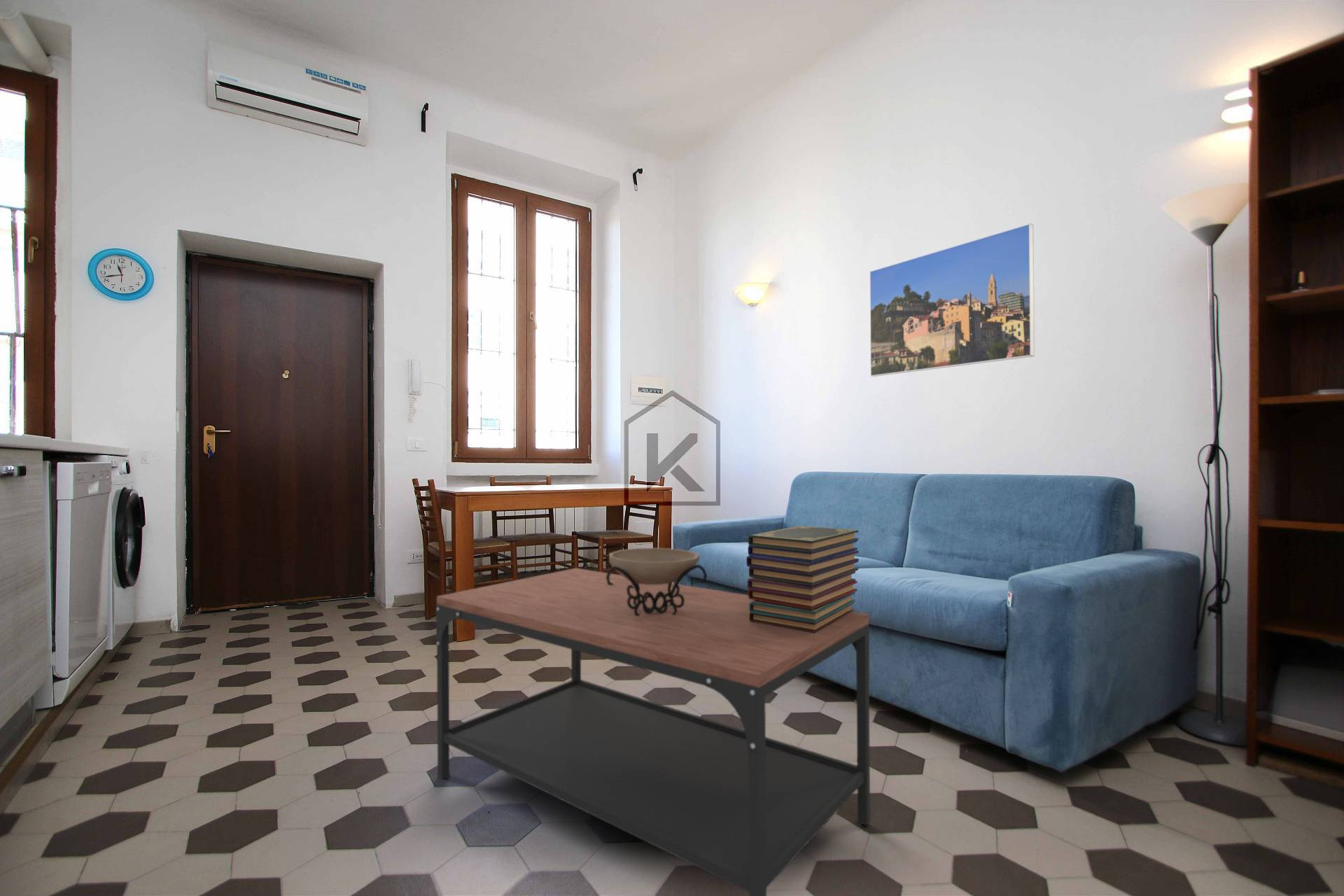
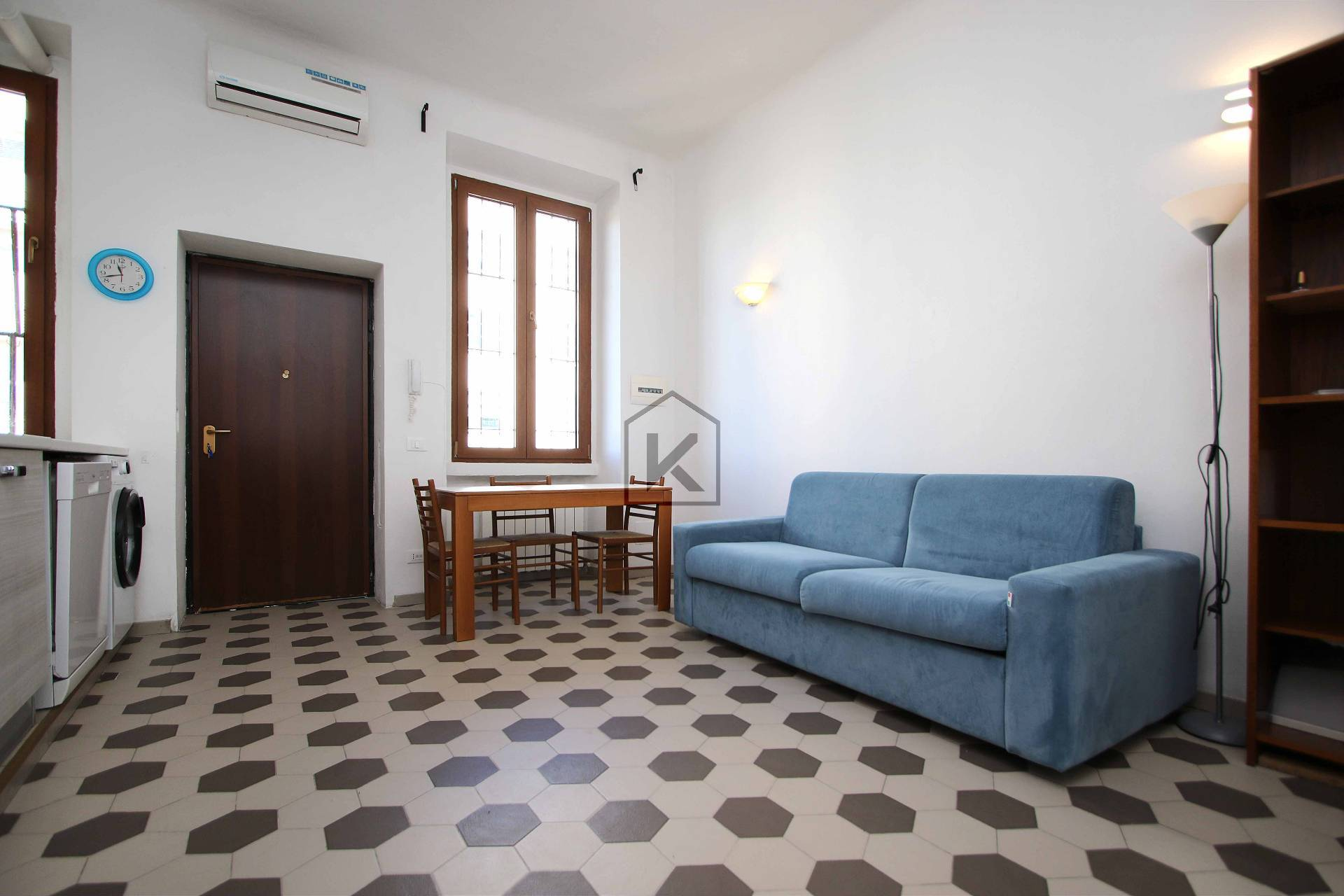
- coffee table [435,568,871,896]
- decorative bowl [606,547,708,616]
- book stack [746,525,860,633]
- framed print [869,223,1035,377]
